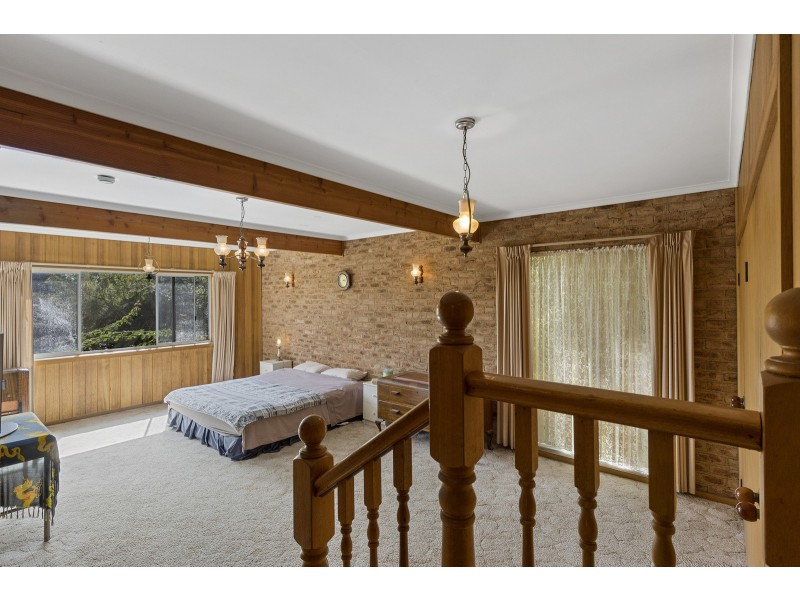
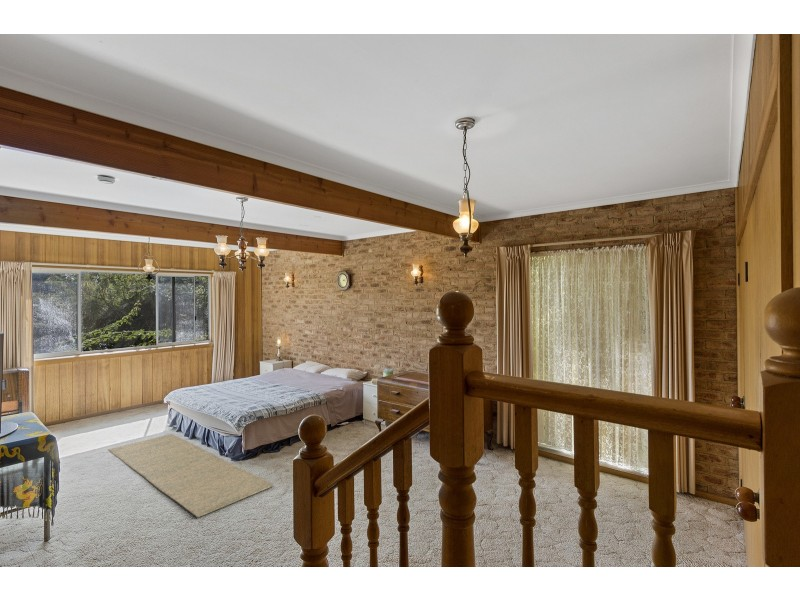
+ rug [107,433,275,519]
